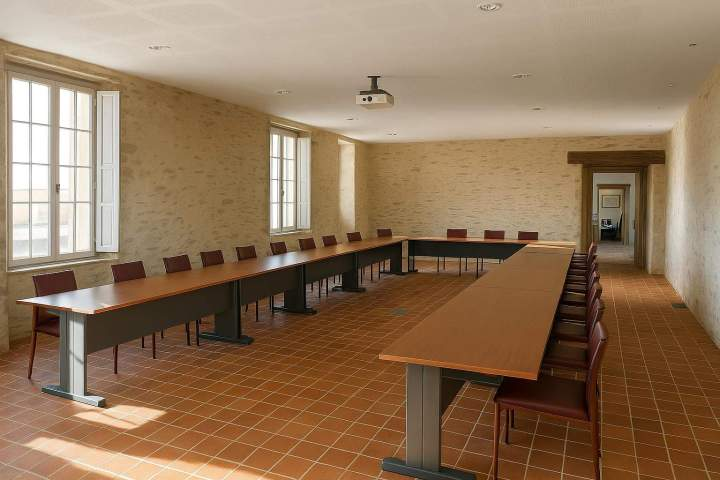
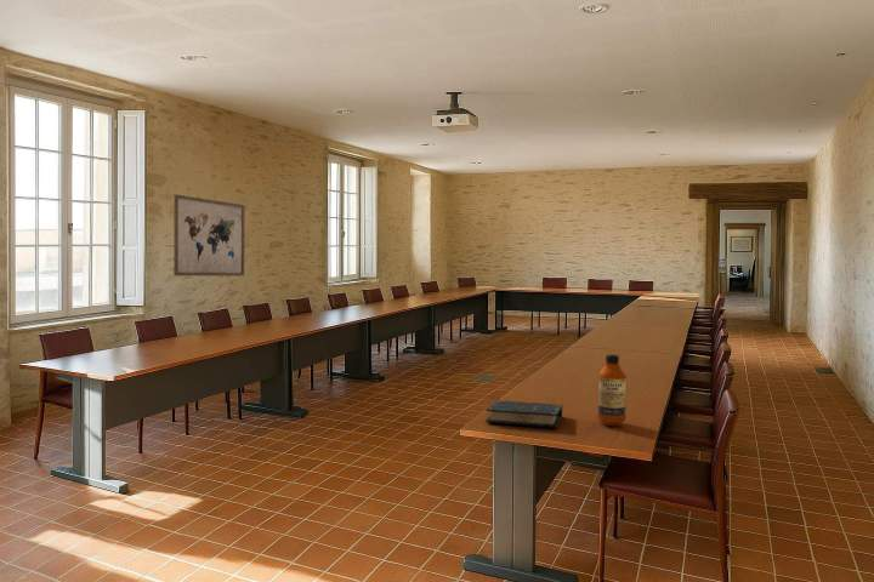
+ bottle [596,353,628,427]
+ wall art [172,194,246,278]
+ book [484,399,563,429]
